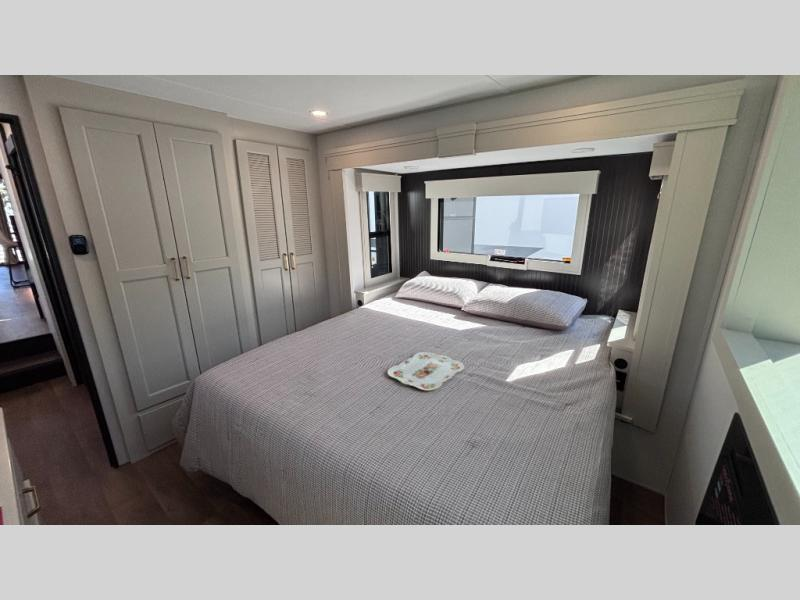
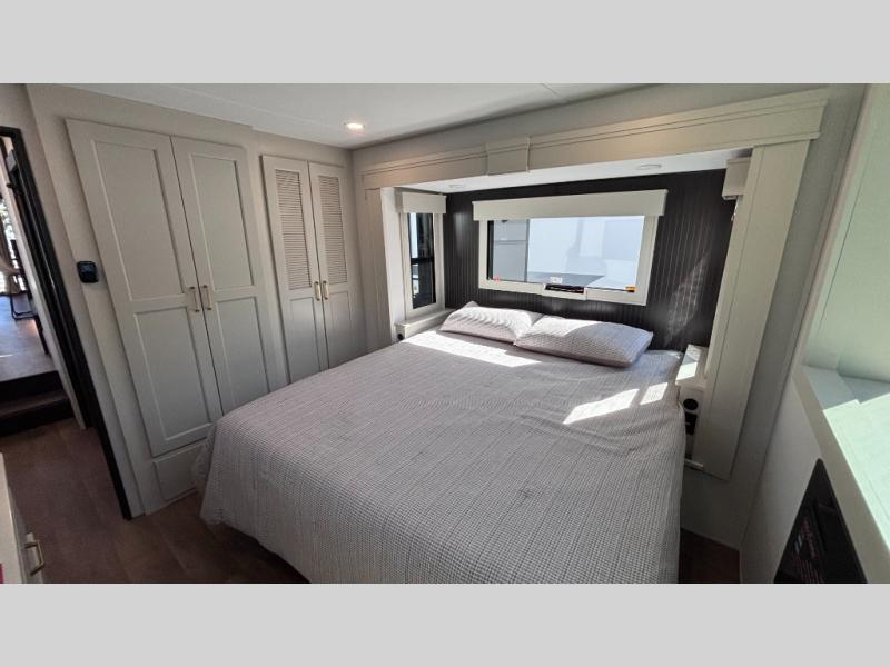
- serving tray [387,351,465,391]
